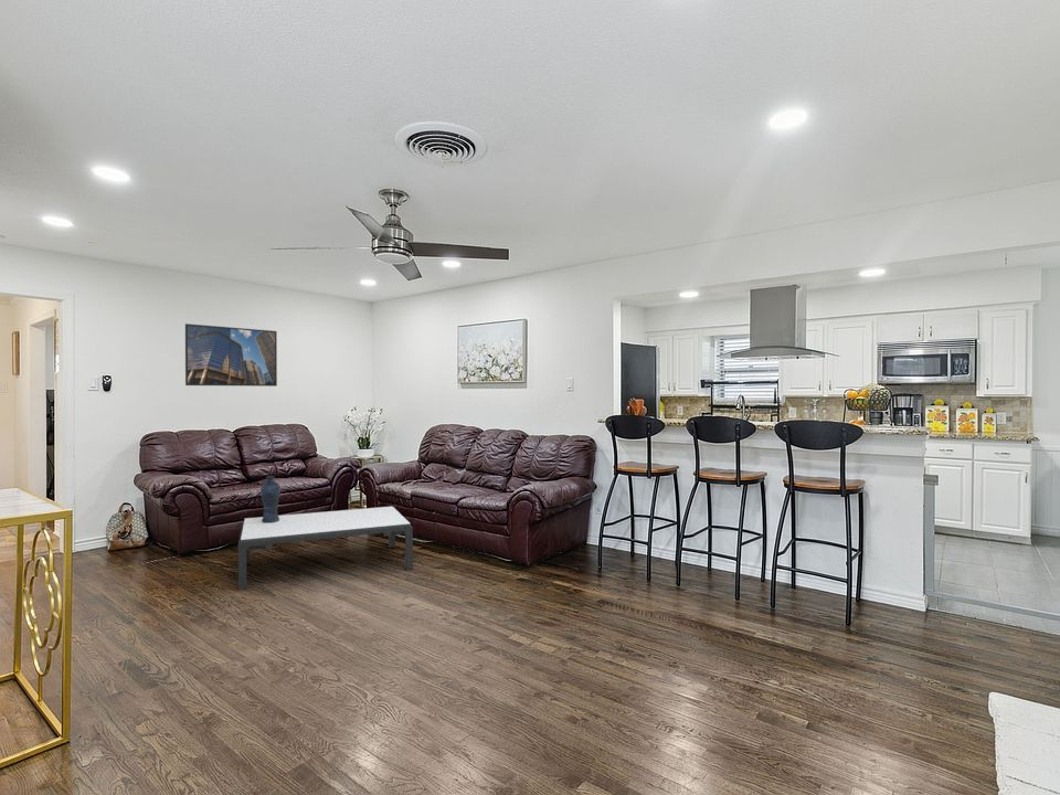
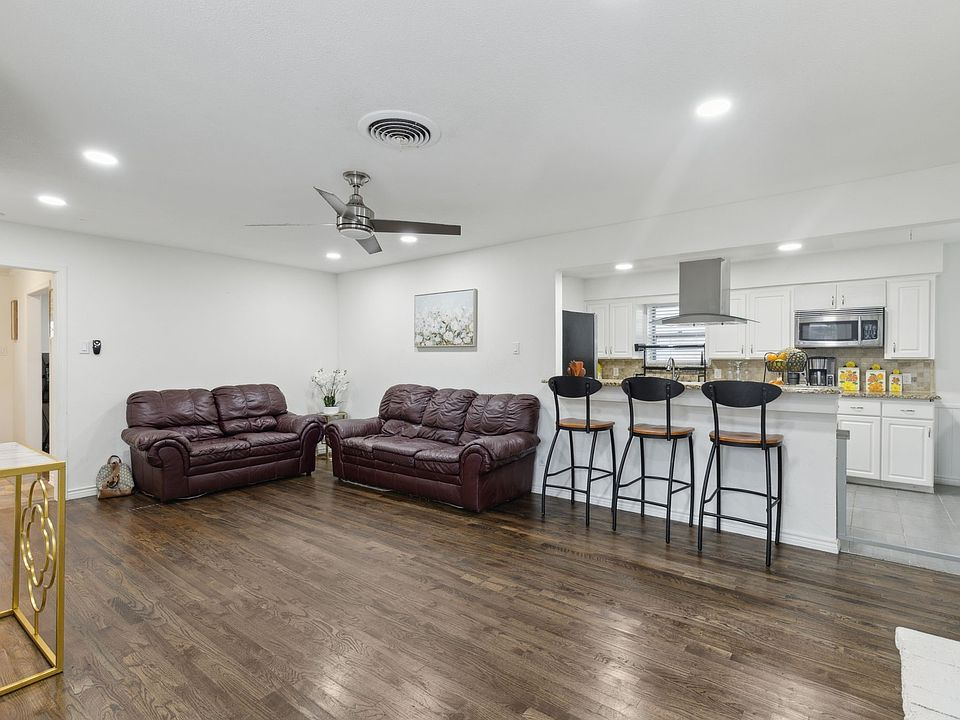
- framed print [184,322,278,388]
- vase [259,475,282,523]
- coffee table [237,506,414,592]
